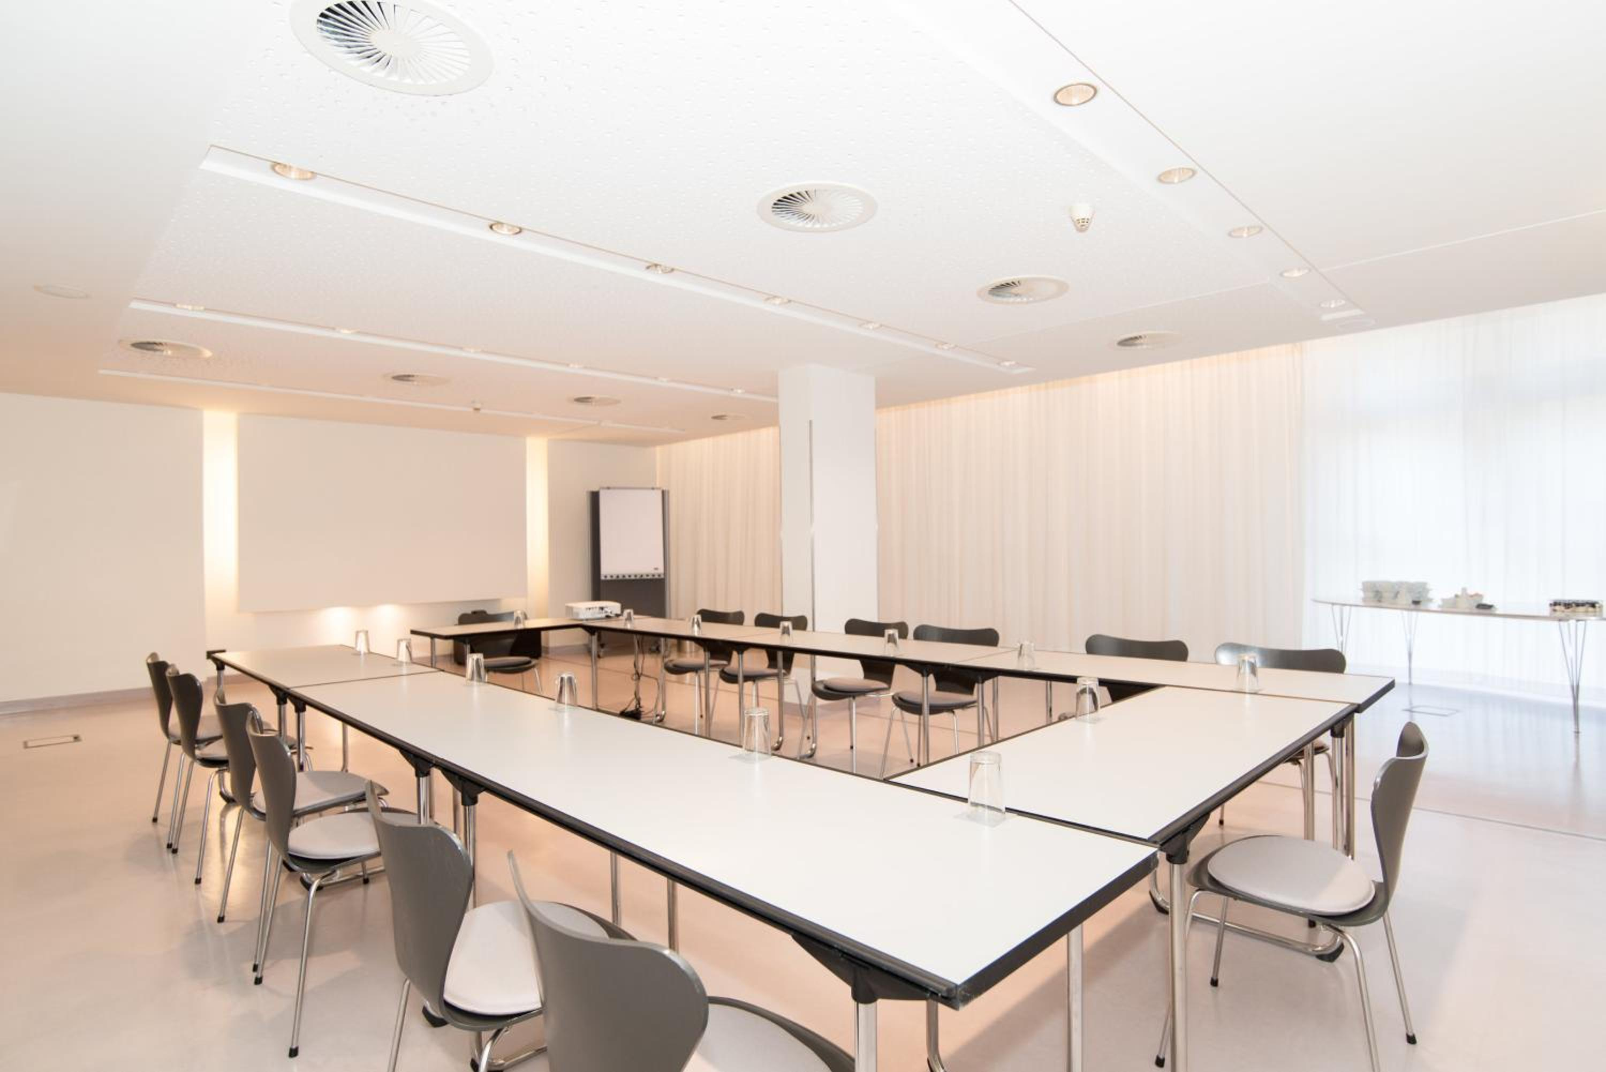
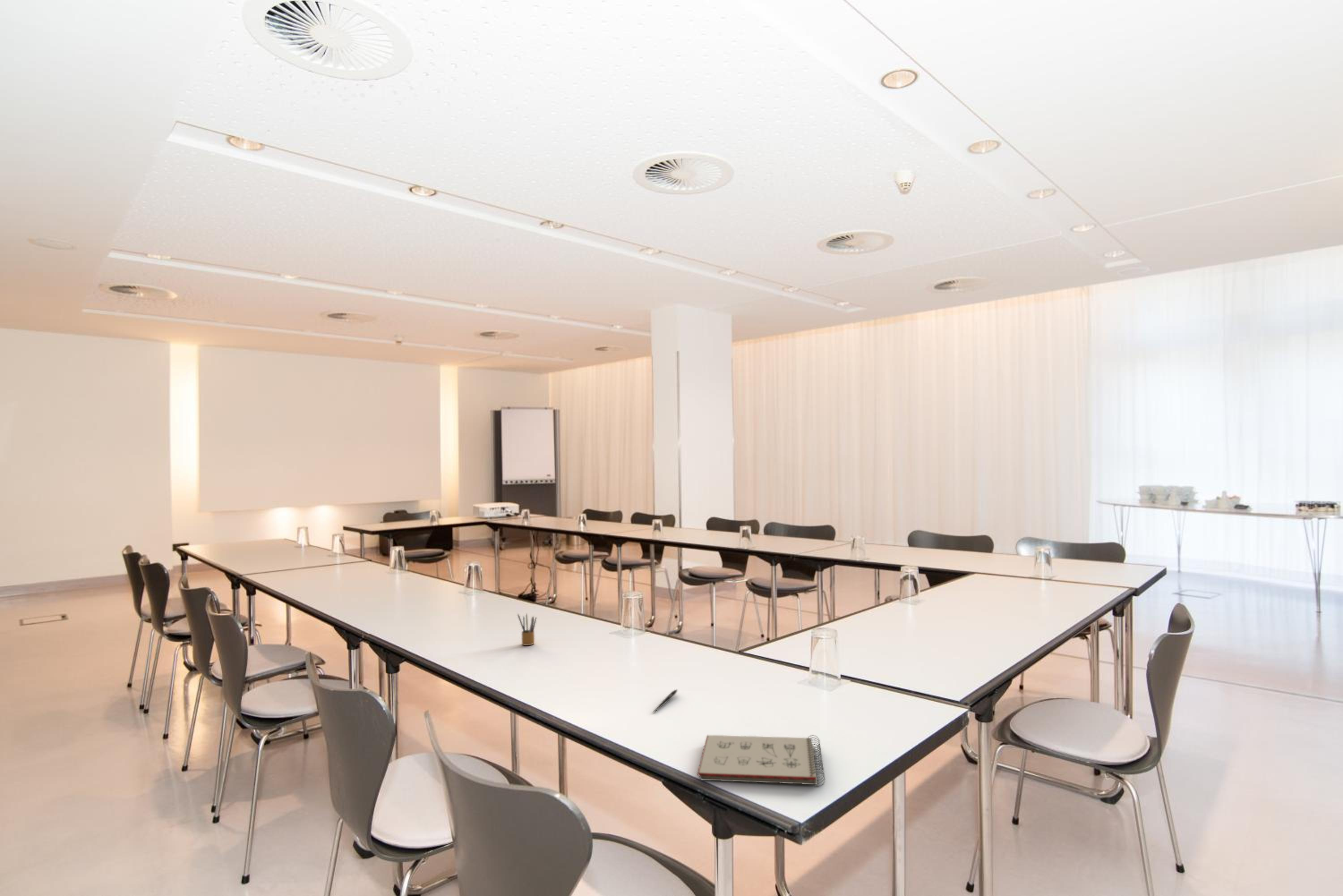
+ pen [653,689,678,713]
+ pencil box [517,613,537,646]
+ notepad [697,734,825,787]
